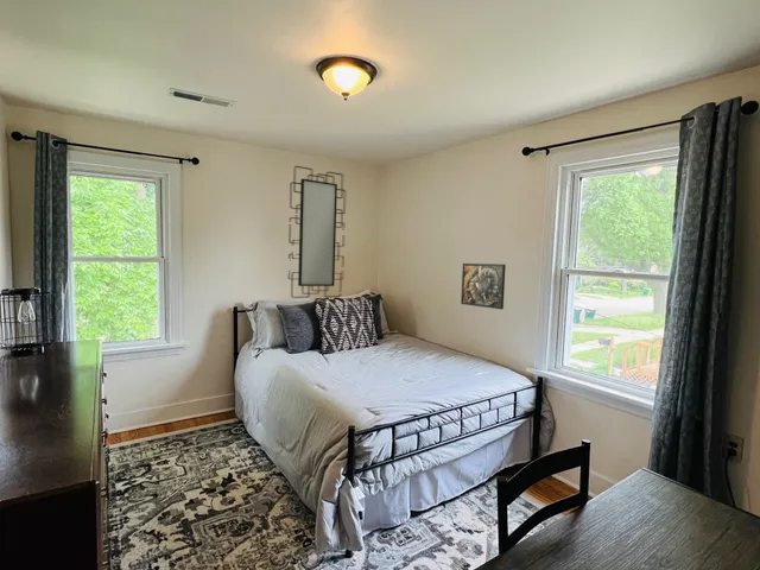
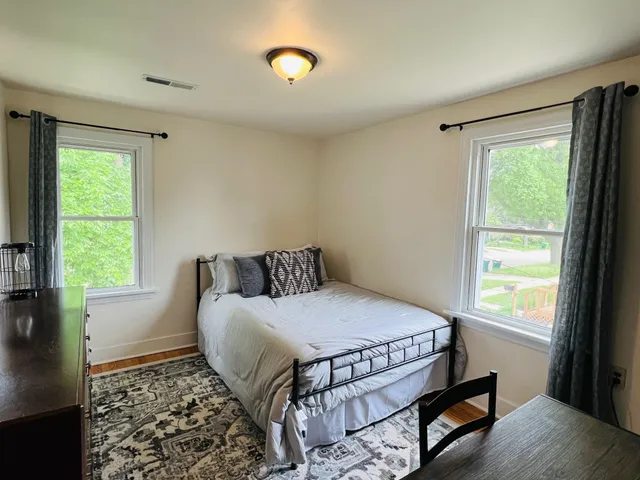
- mirror [287,165,347,299]
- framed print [460,262,507,311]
